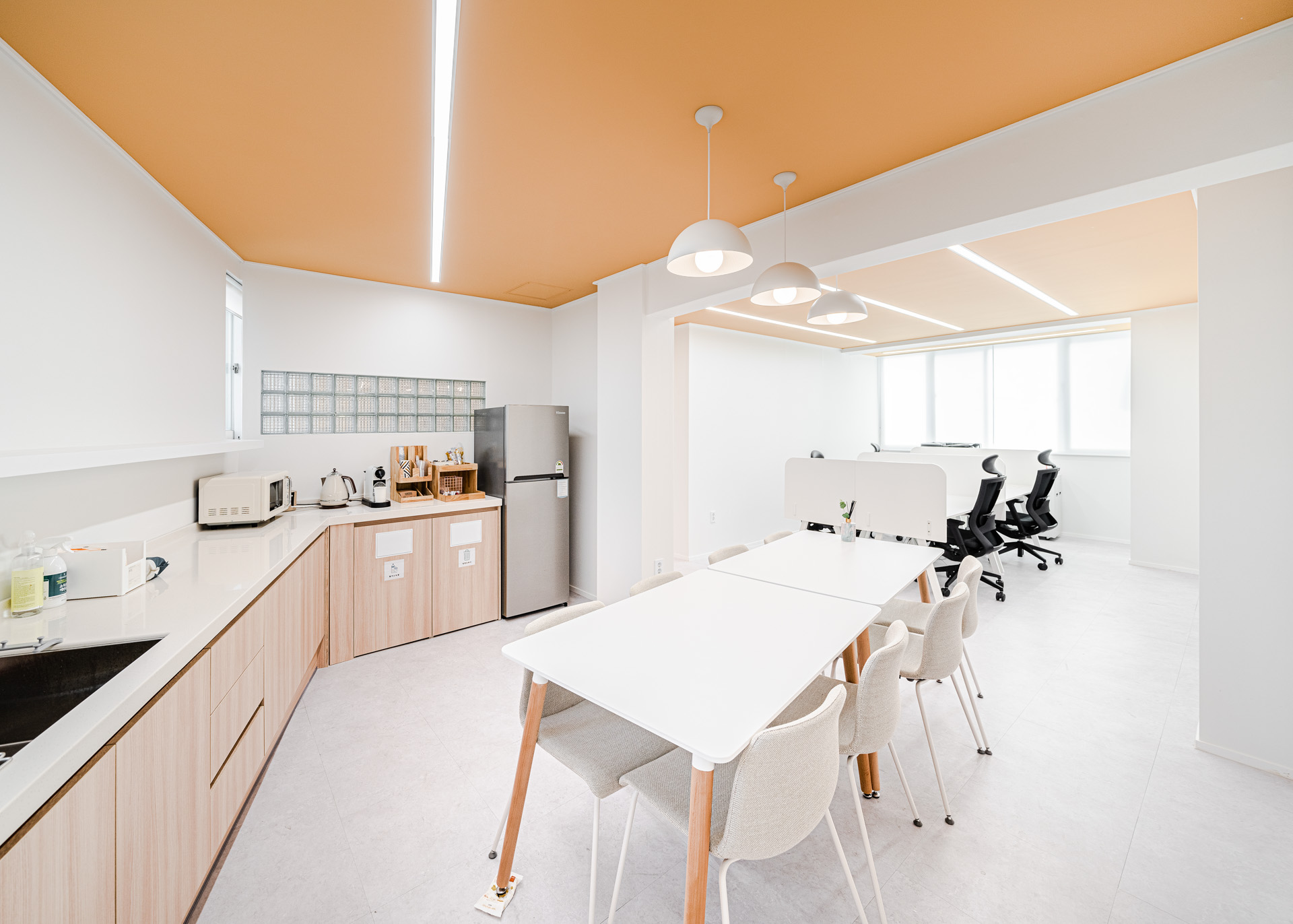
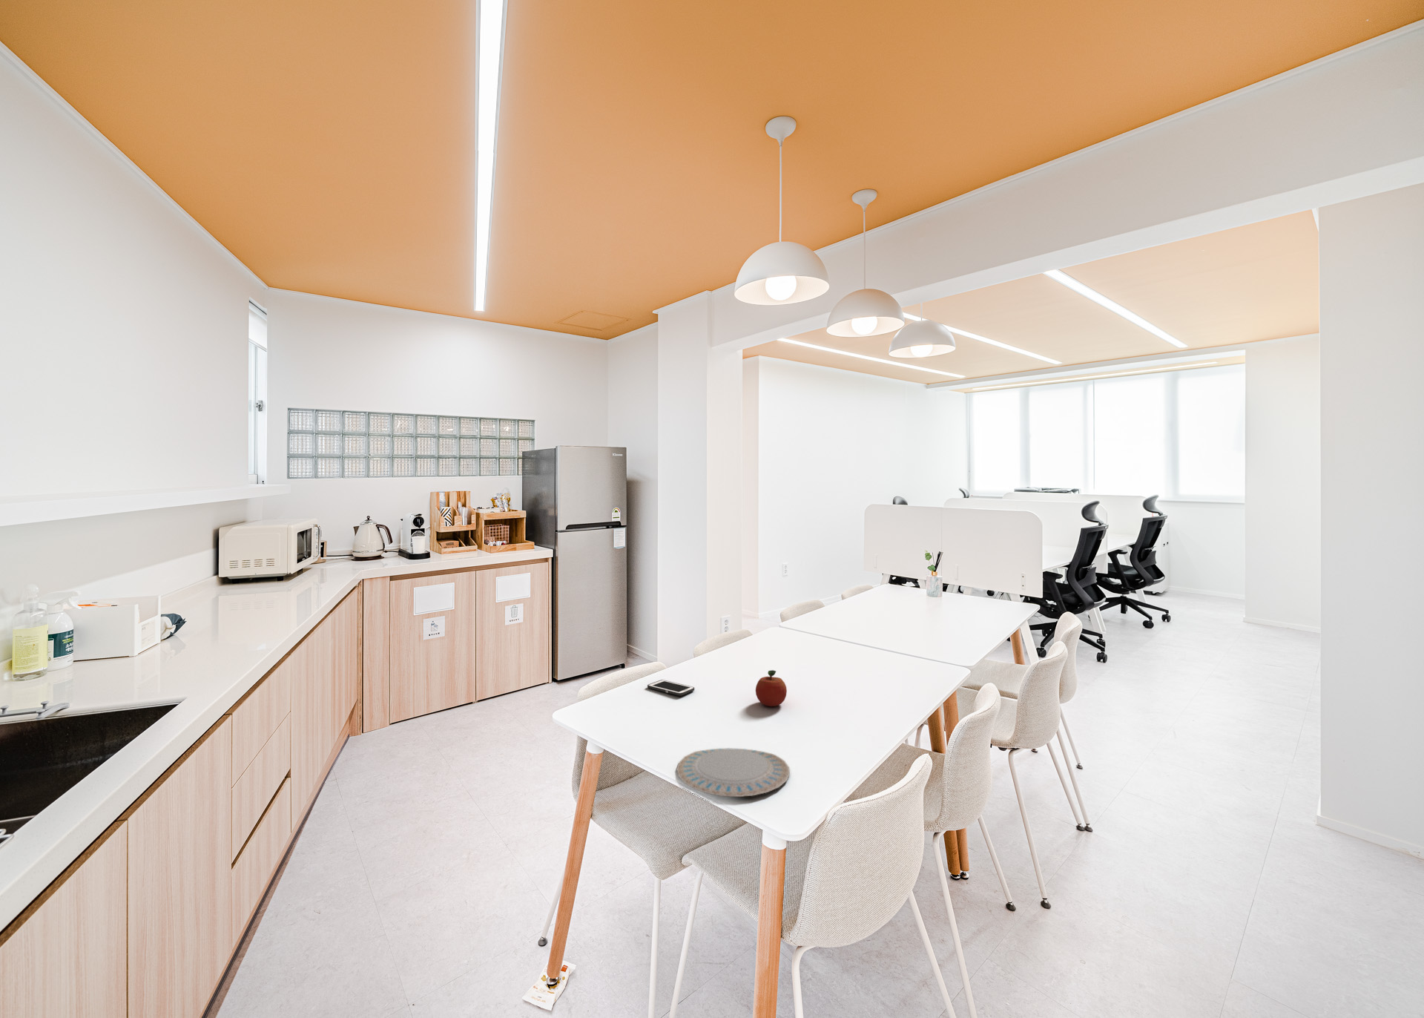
+ chinaware [676,747,791,798]
+ fruit [756,669,787,707]
+ cell phone [646,679,695,696]
